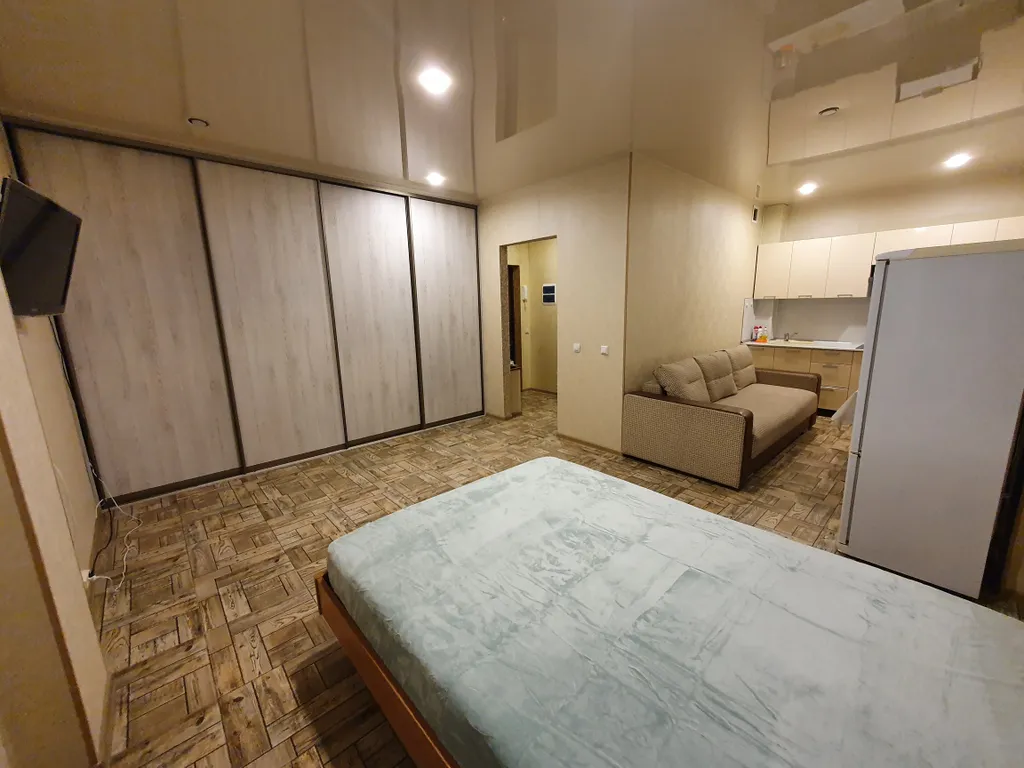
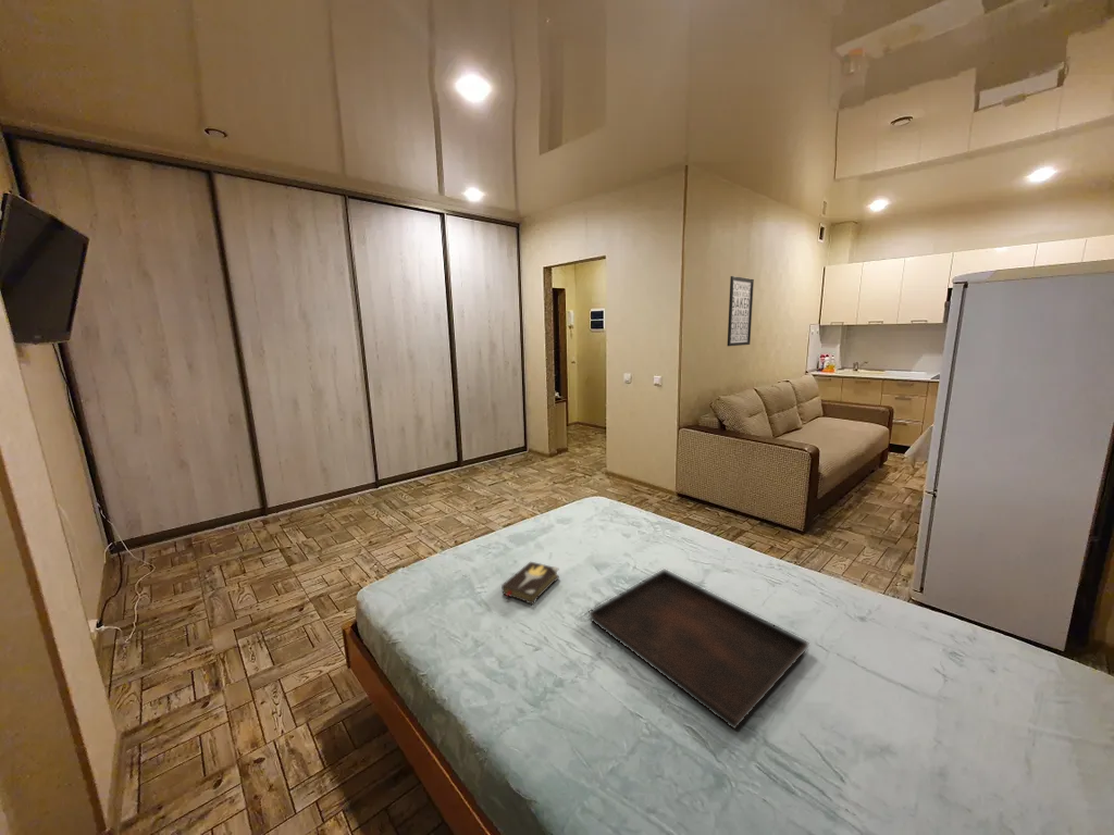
+ wall art [727,275,755,347]
+ serving tray [587,568,809,730]
+ hardback book [500,561,560,606]
